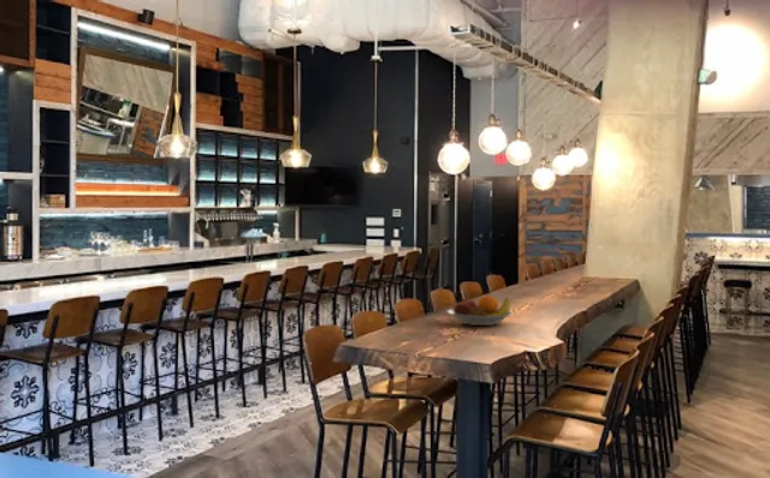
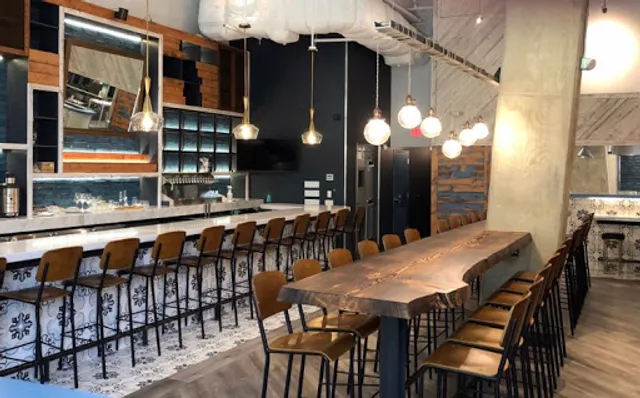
- fruit bowl [445,294,514,327]
